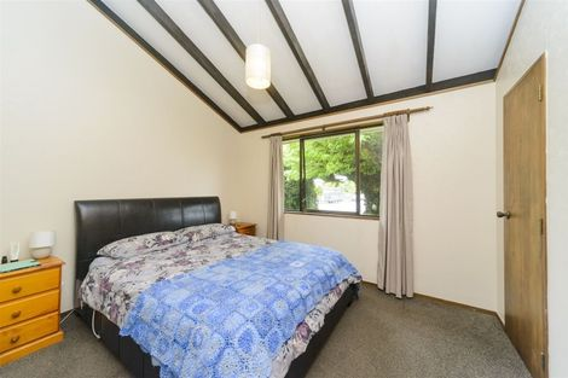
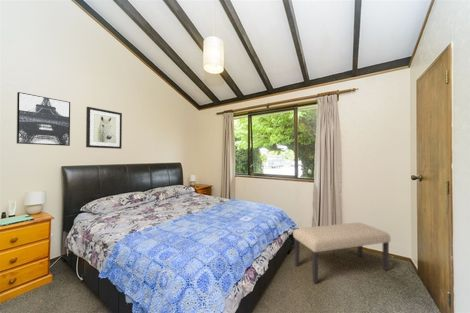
+ bench [292,222,391,284]
+ wall art [85,106,123,150]
+ wall art [16,91,71,147]
